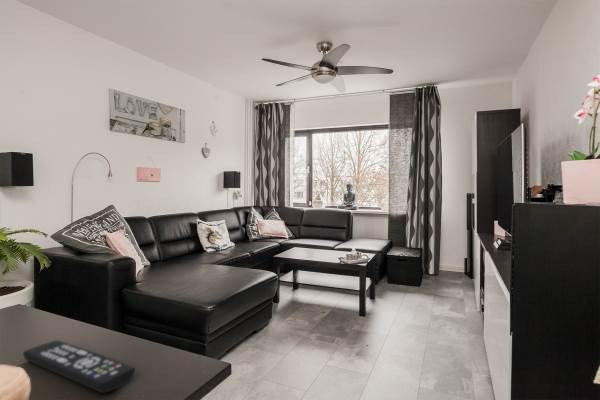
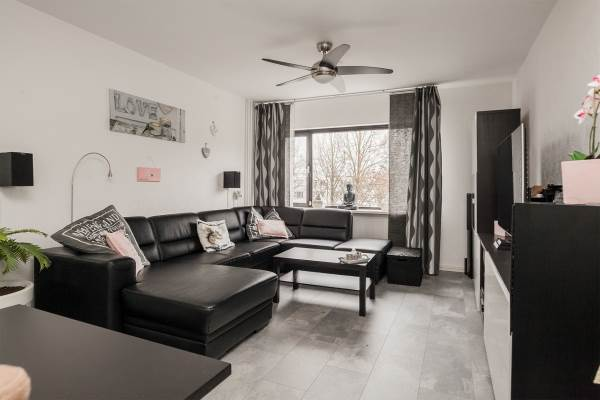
- remote control [22,339,136,394]
